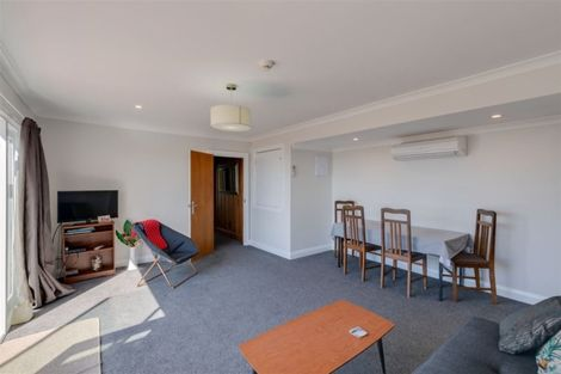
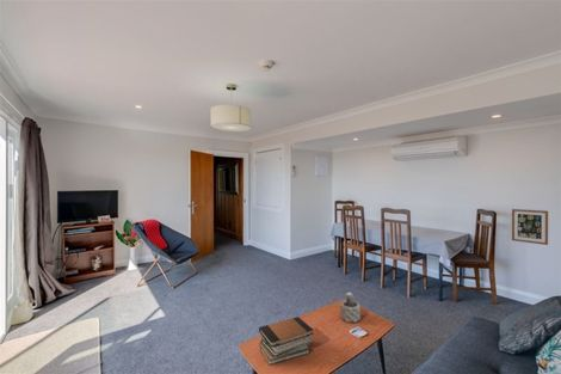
+ succulent plant [339,292,362,324]
+ book stack [258,315,314,366]
+ wall art [511,208,549,246]
